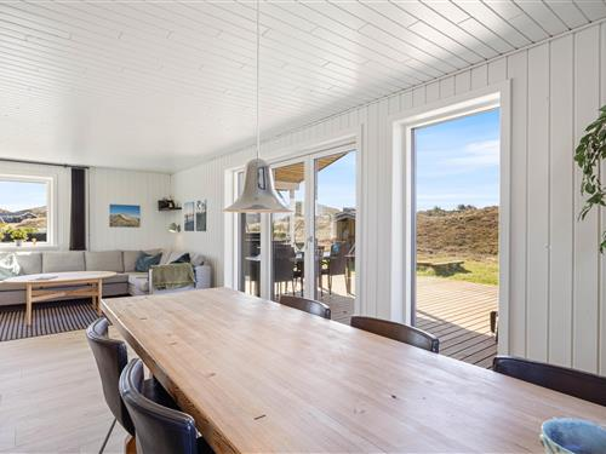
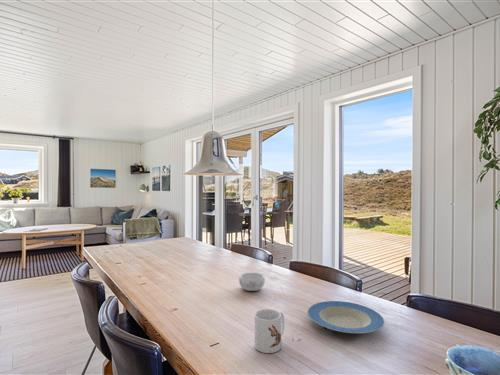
+ mug [254,308,285,354]
+ decorative bowl [238,271,266,292]
+ plate [307,300,385,334]
